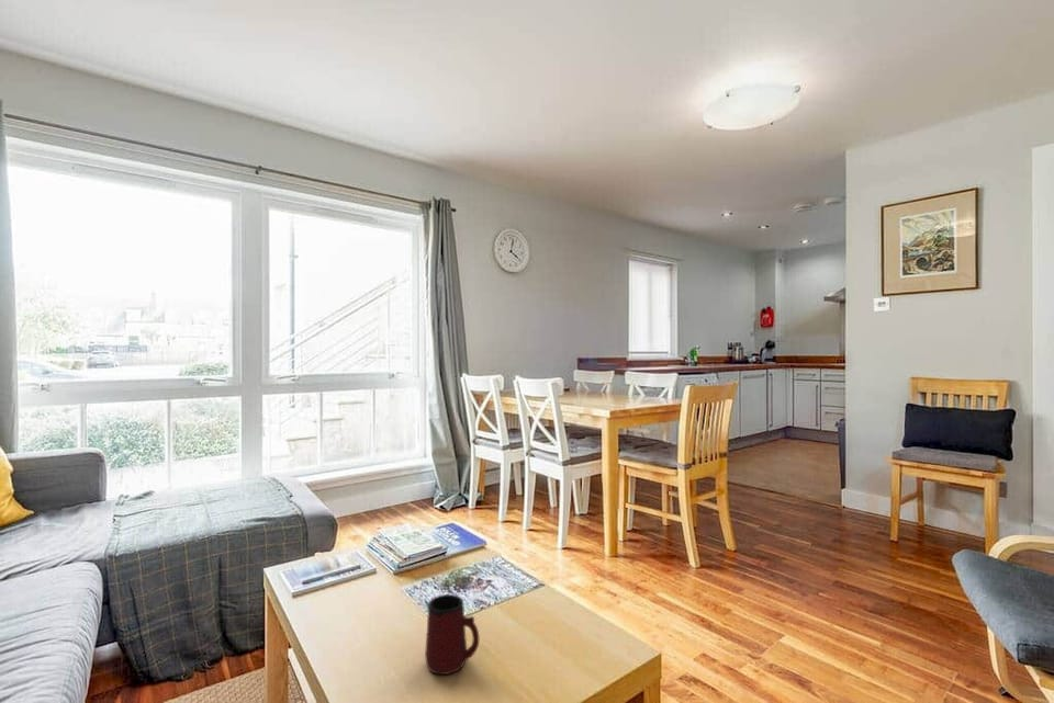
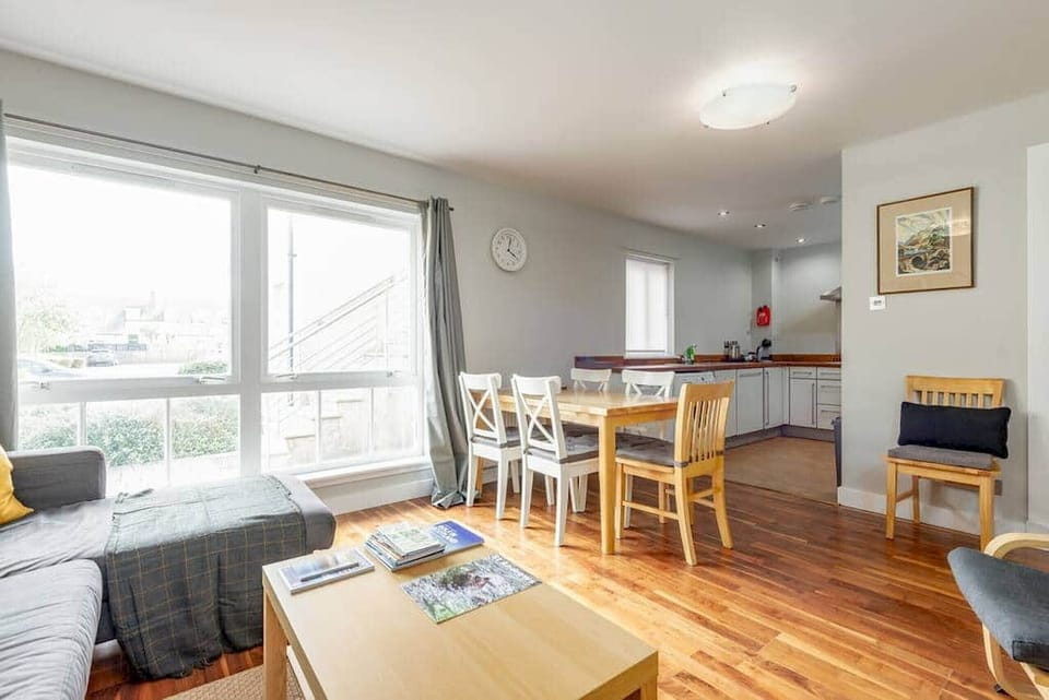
- mug [424,593,481,676]
